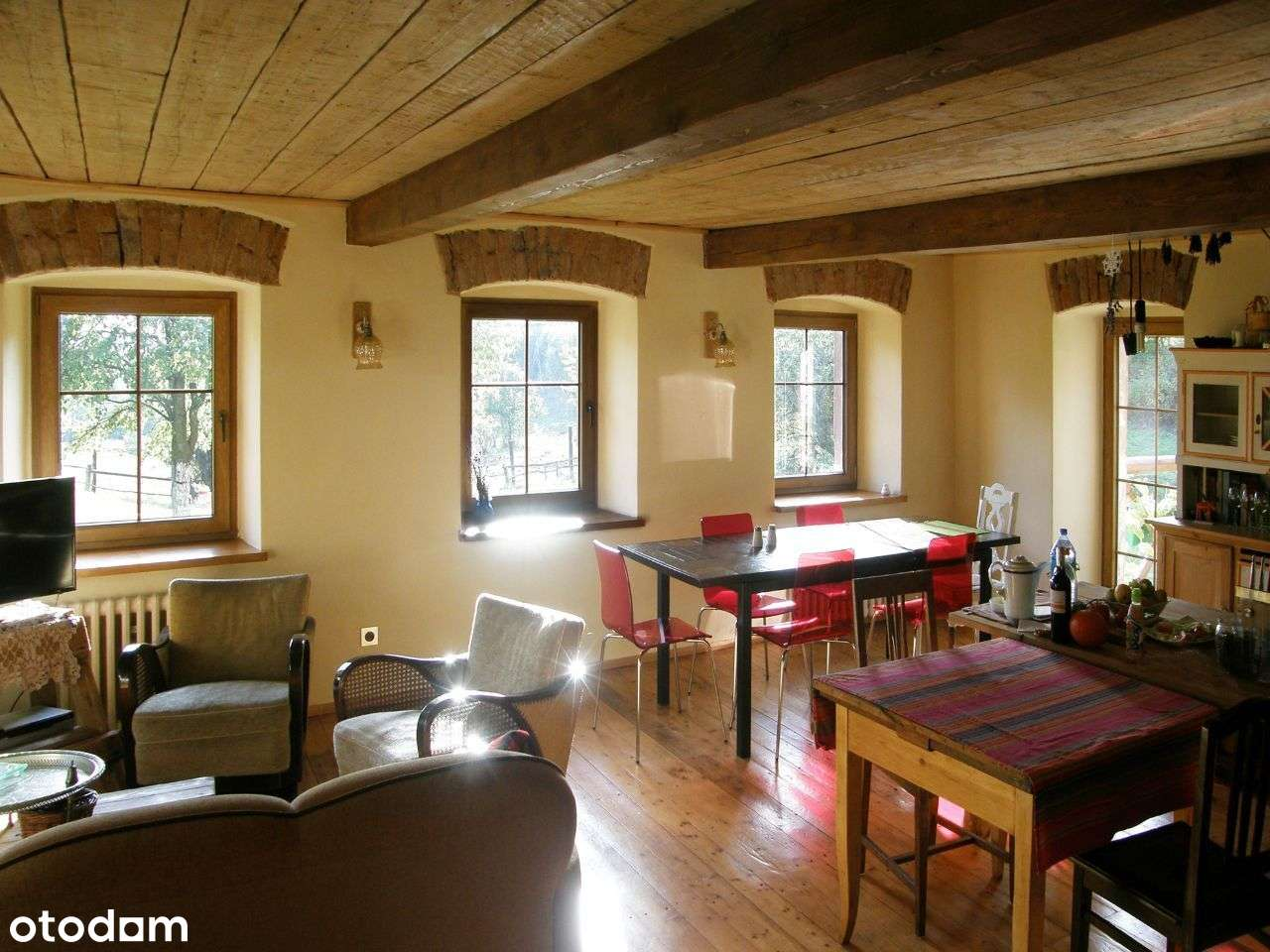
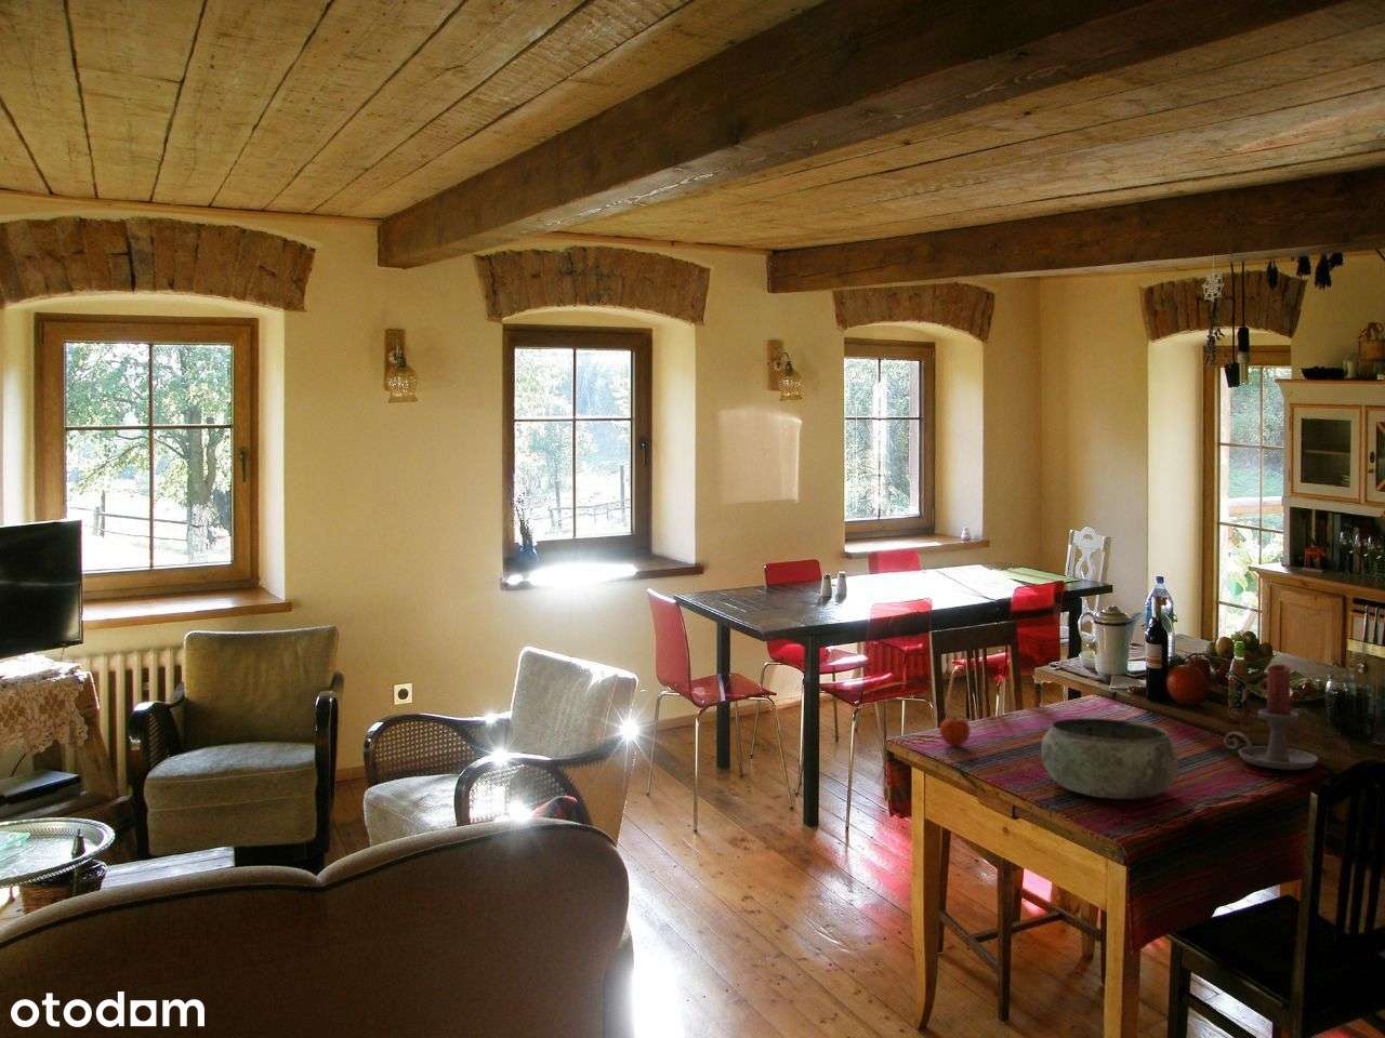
+ bowl [1039,716,1179,800]
+ candle holder [1224,664,1318,771]
+ apple [939,714,971,747]
